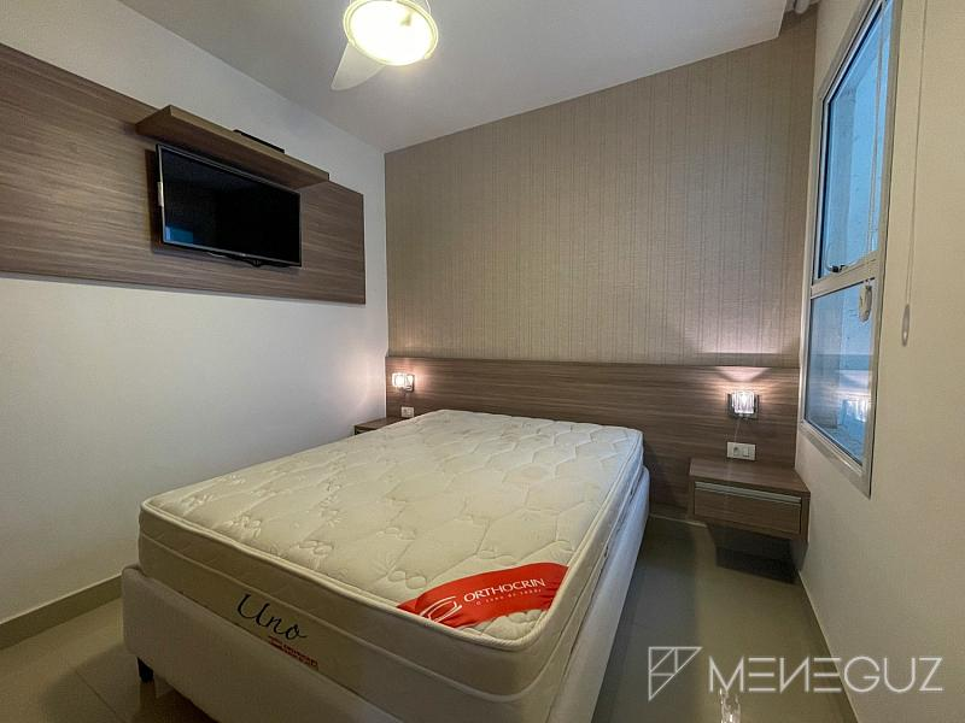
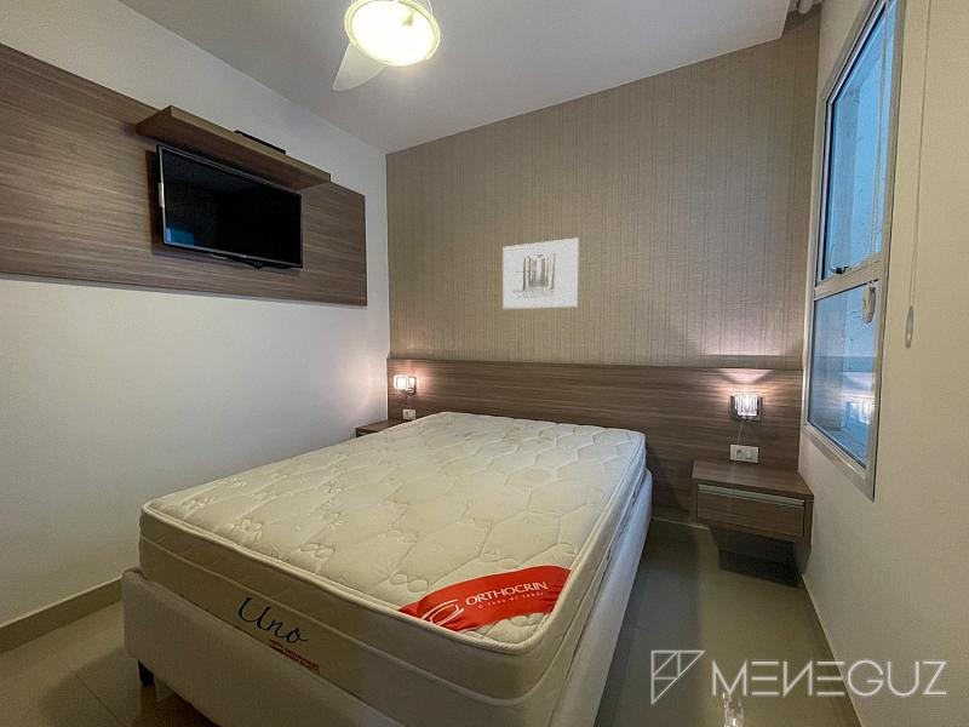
+ wall art [501,237,580,311]
